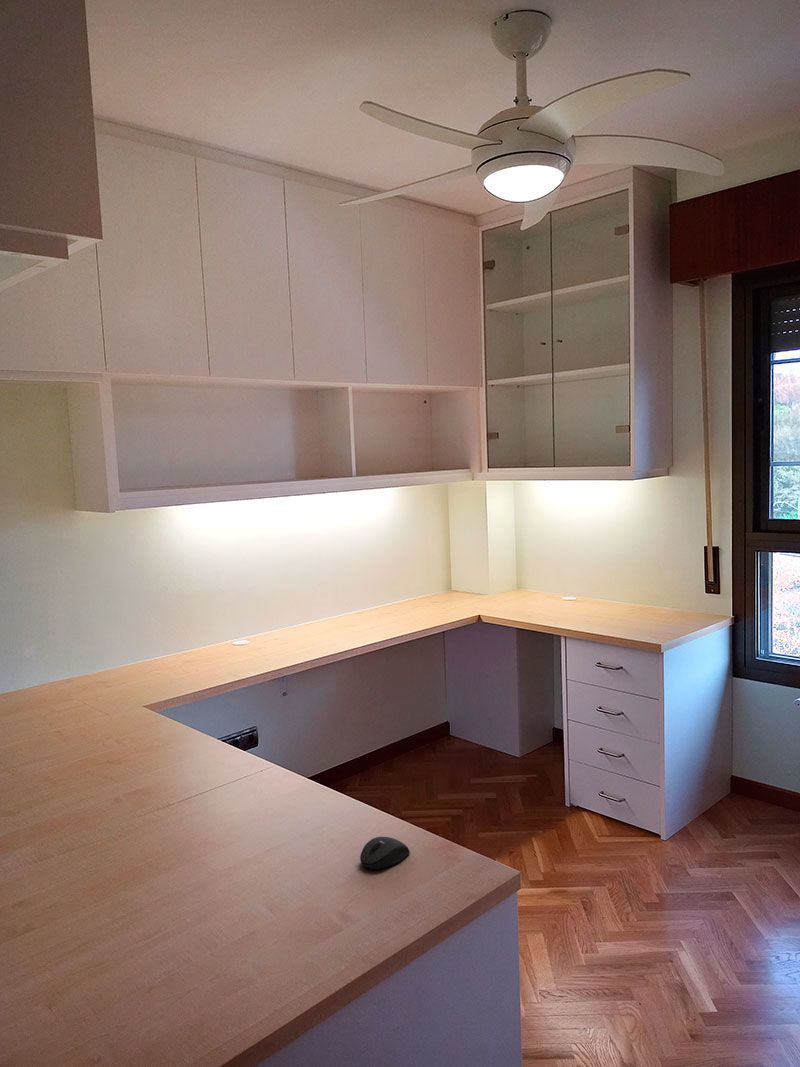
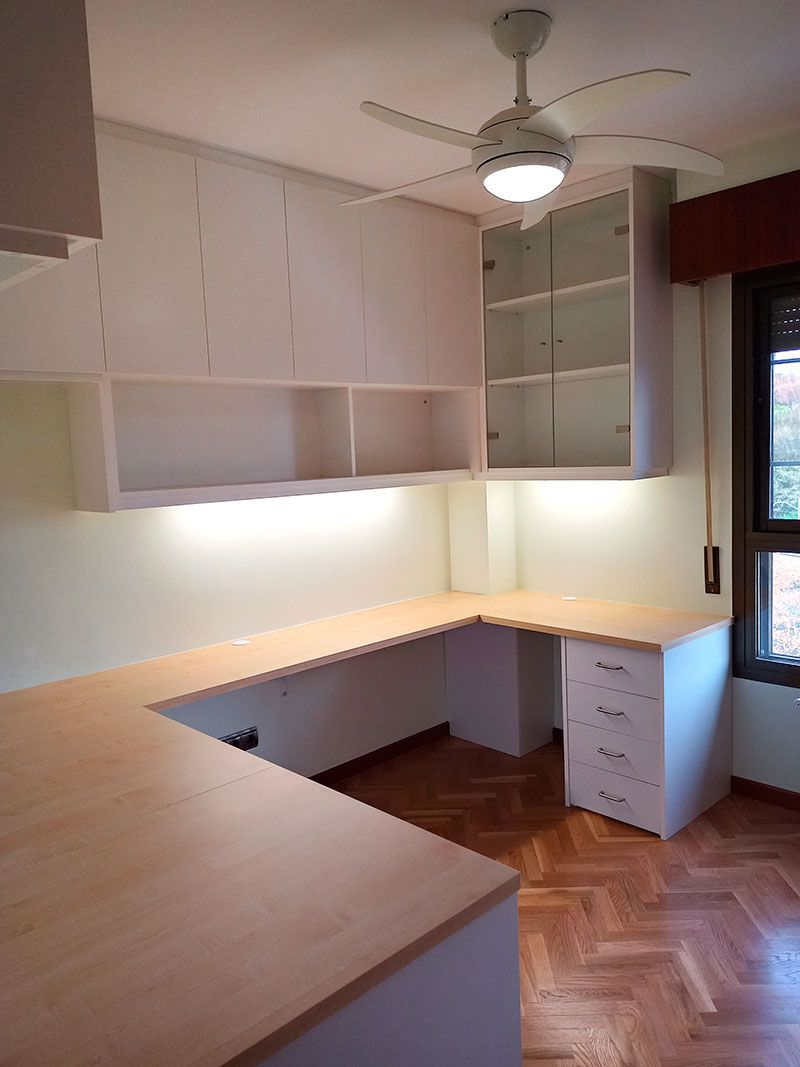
- mouse [359,836,411,870]
